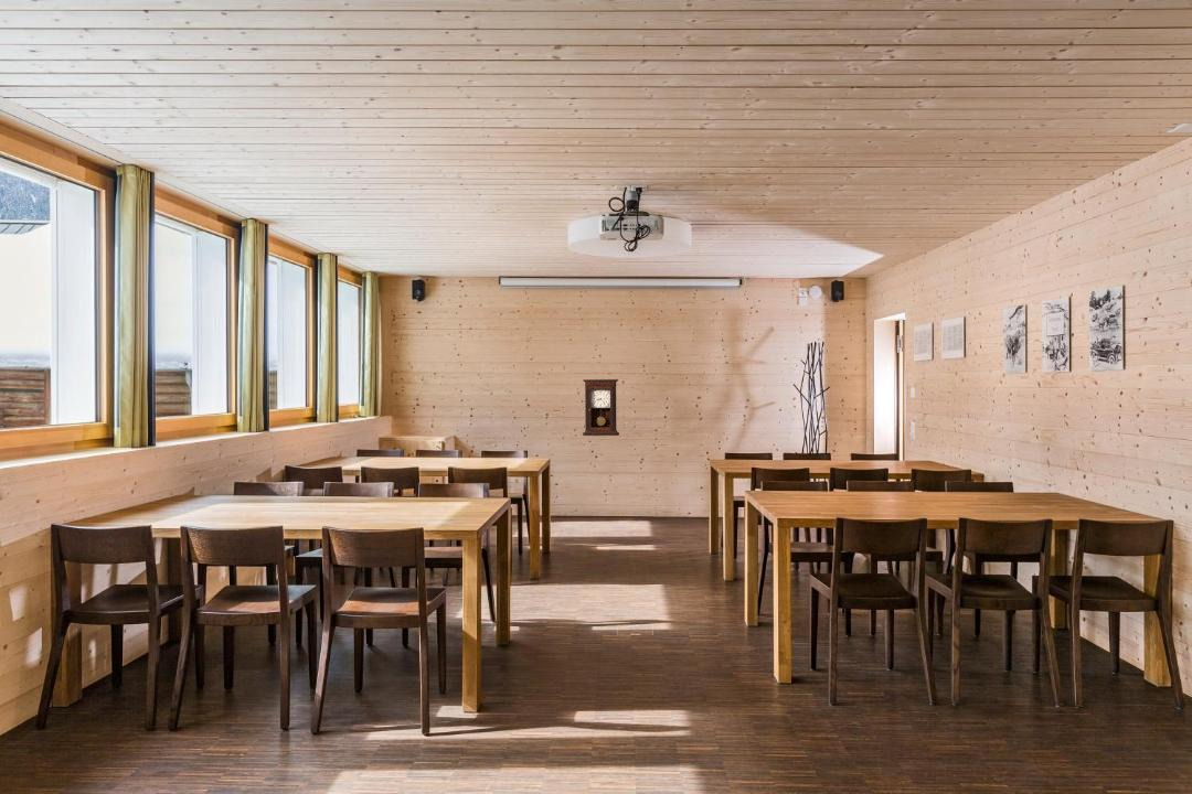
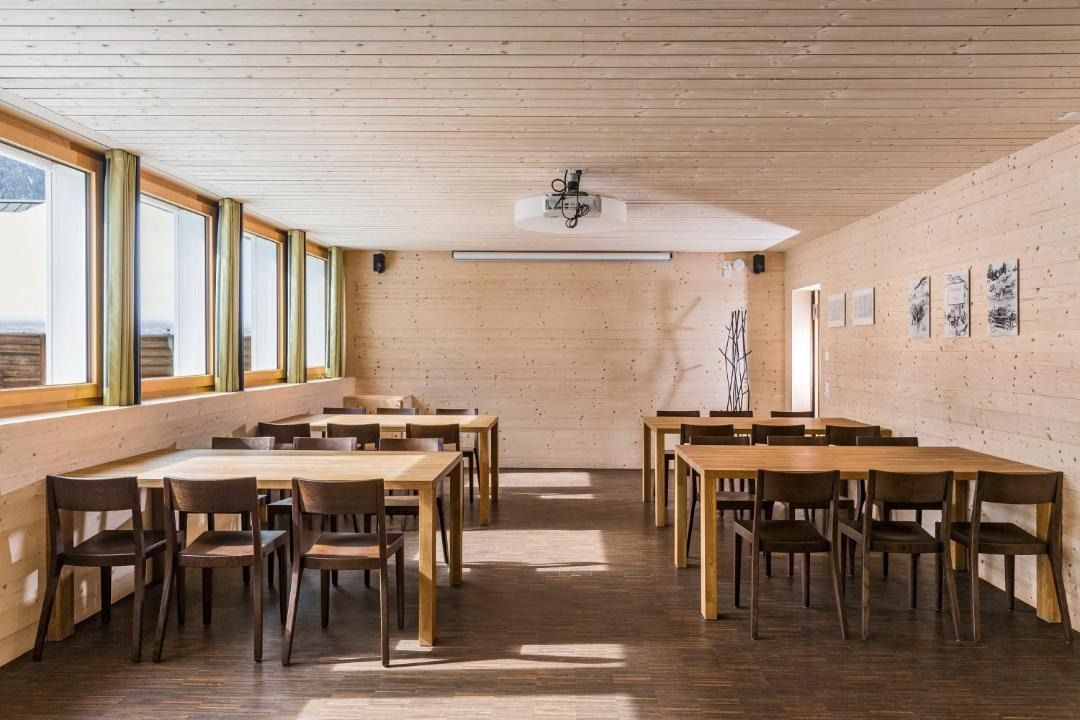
- pendulum clock [582,378,620,437]
